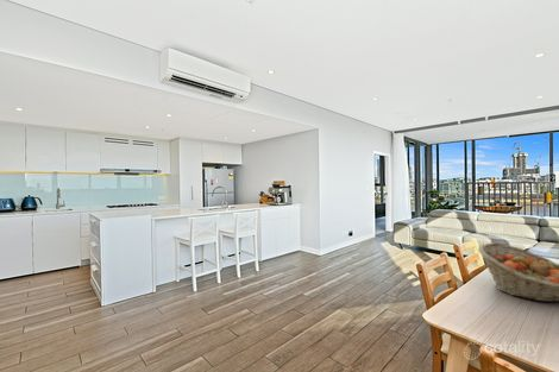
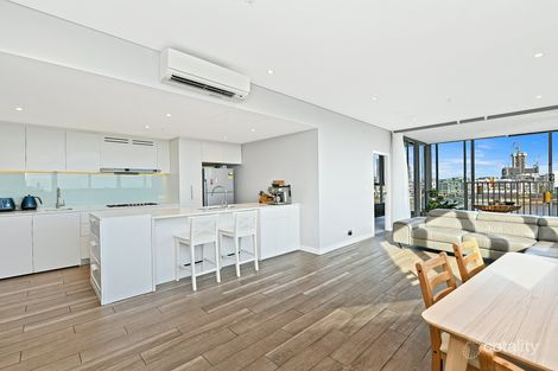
- fruit basket [477,242,559,303]
